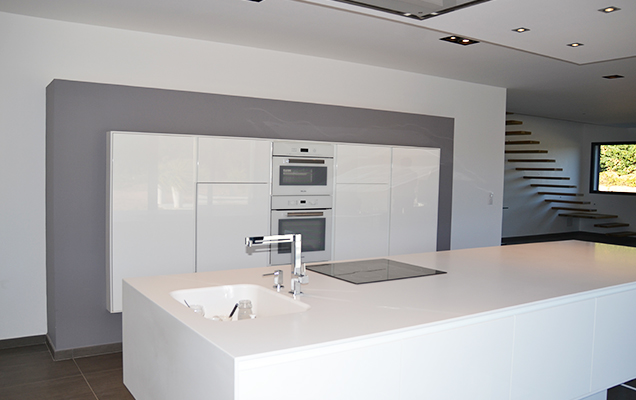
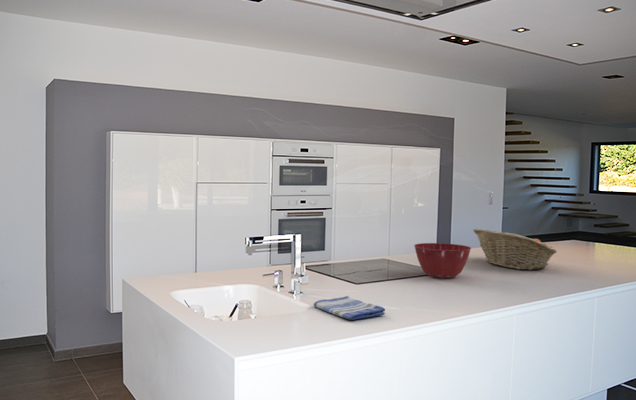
+ mixing bowl [413,242,472,279]
+ dish towel [313,295,386,321]
+ fruit basket [472,228,558,271]
